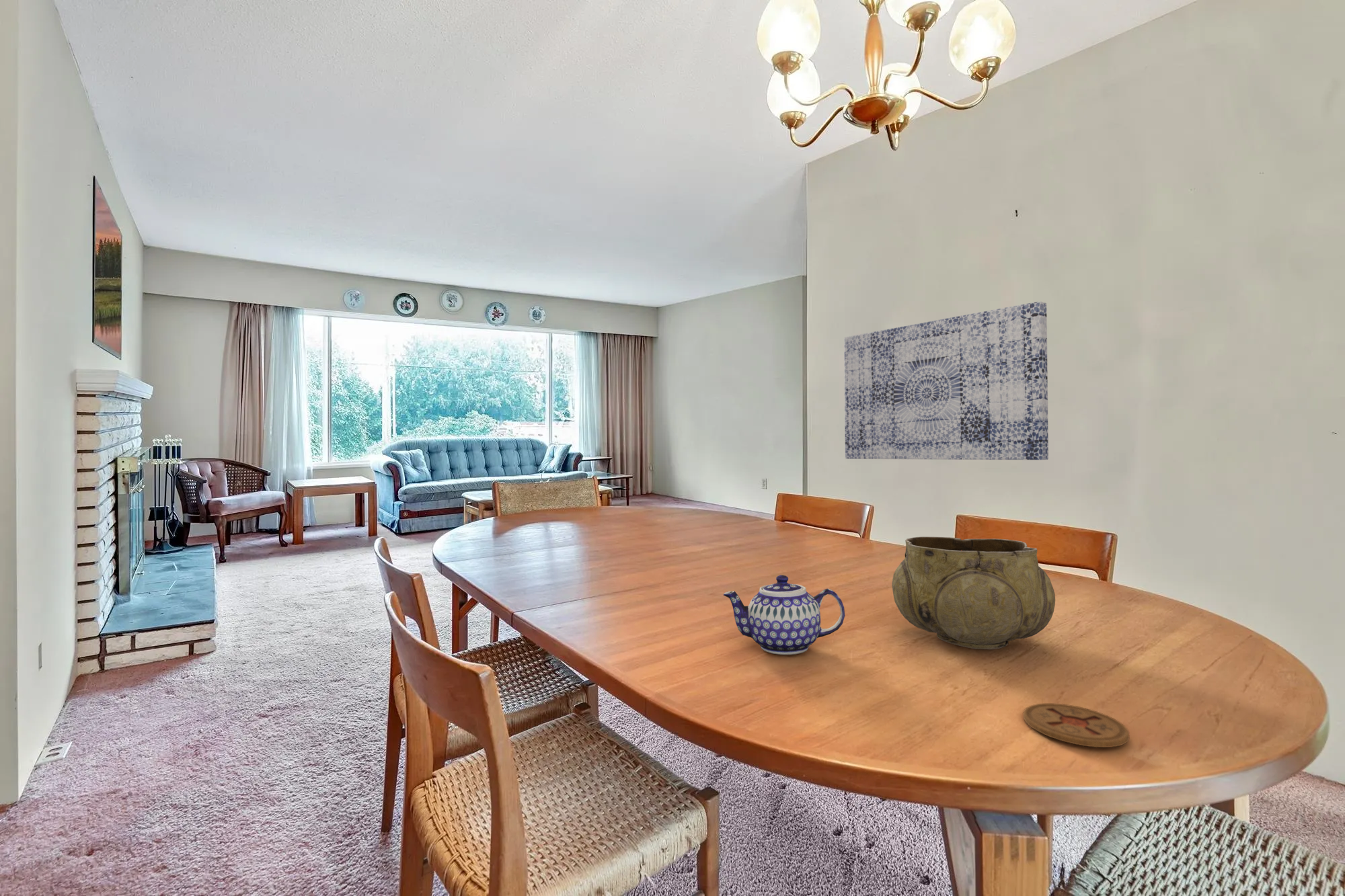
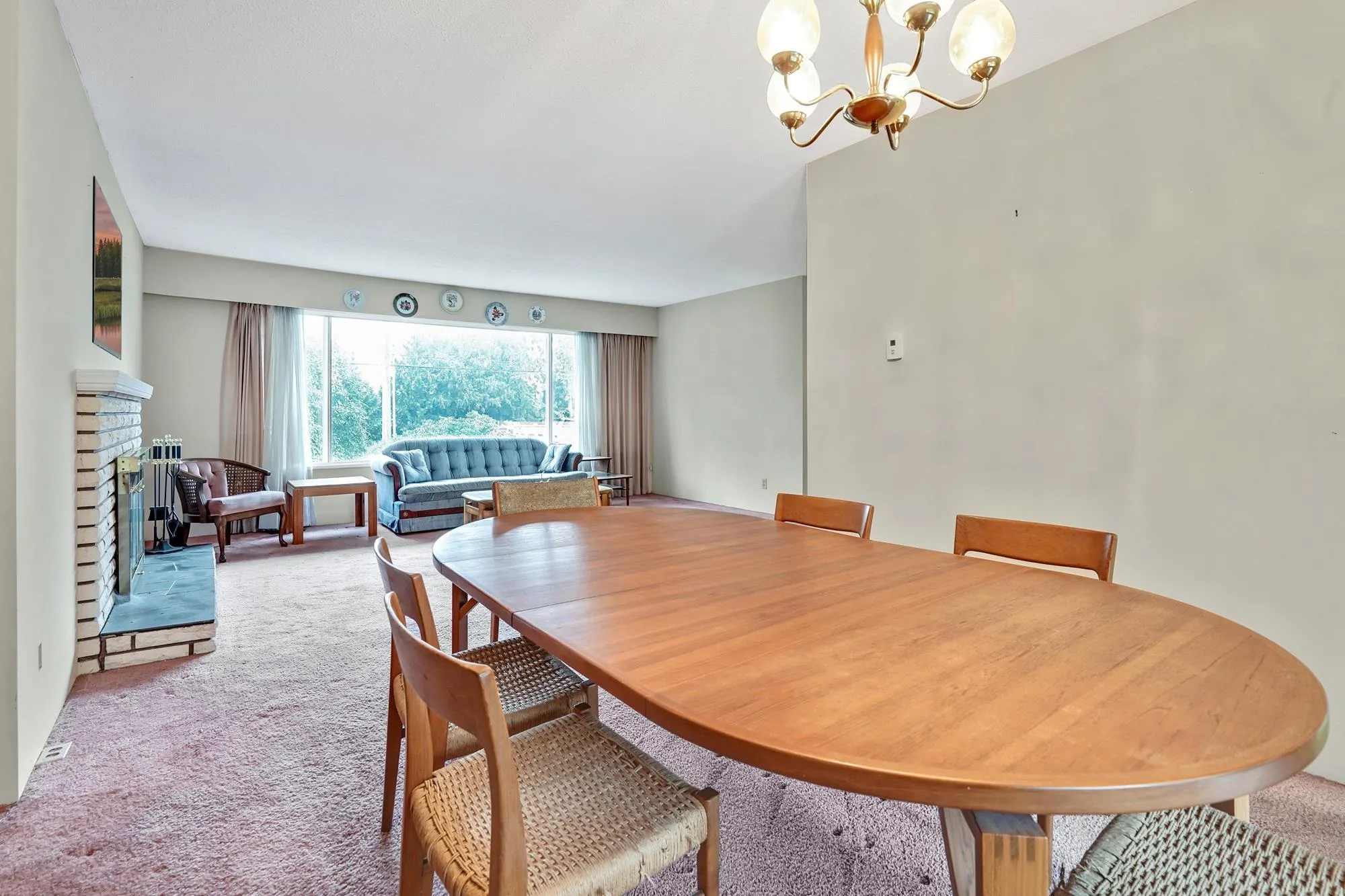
- teapot [722,575,845,655]
- wall art [843,300,1049,460]
- coaster [1022,702,1130,748]
- decorative bowl [891,536,1056,650]
